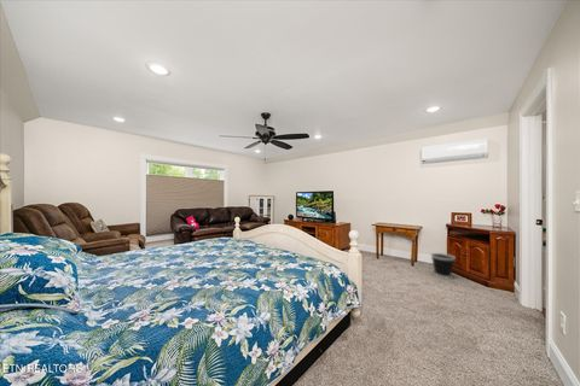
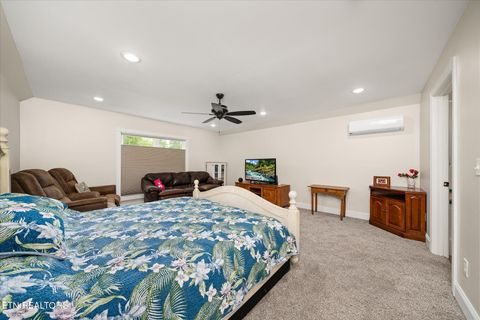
- wastebasket [430,252,457,280]
